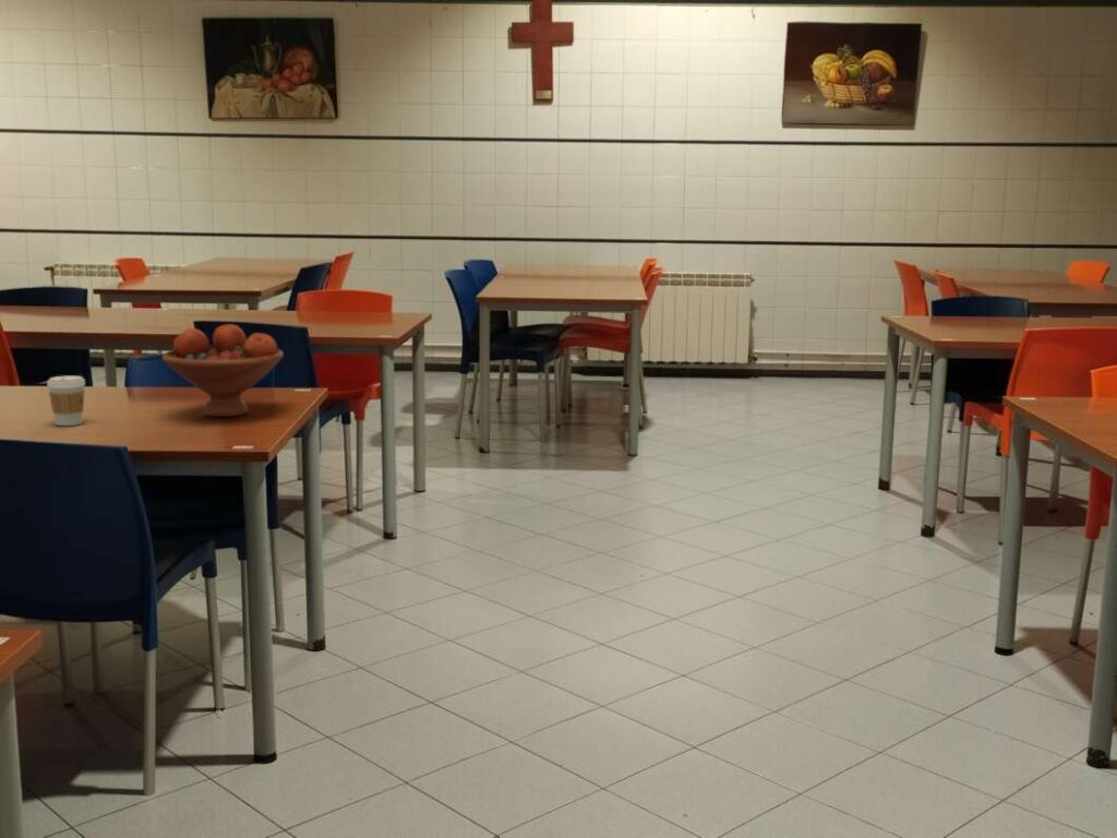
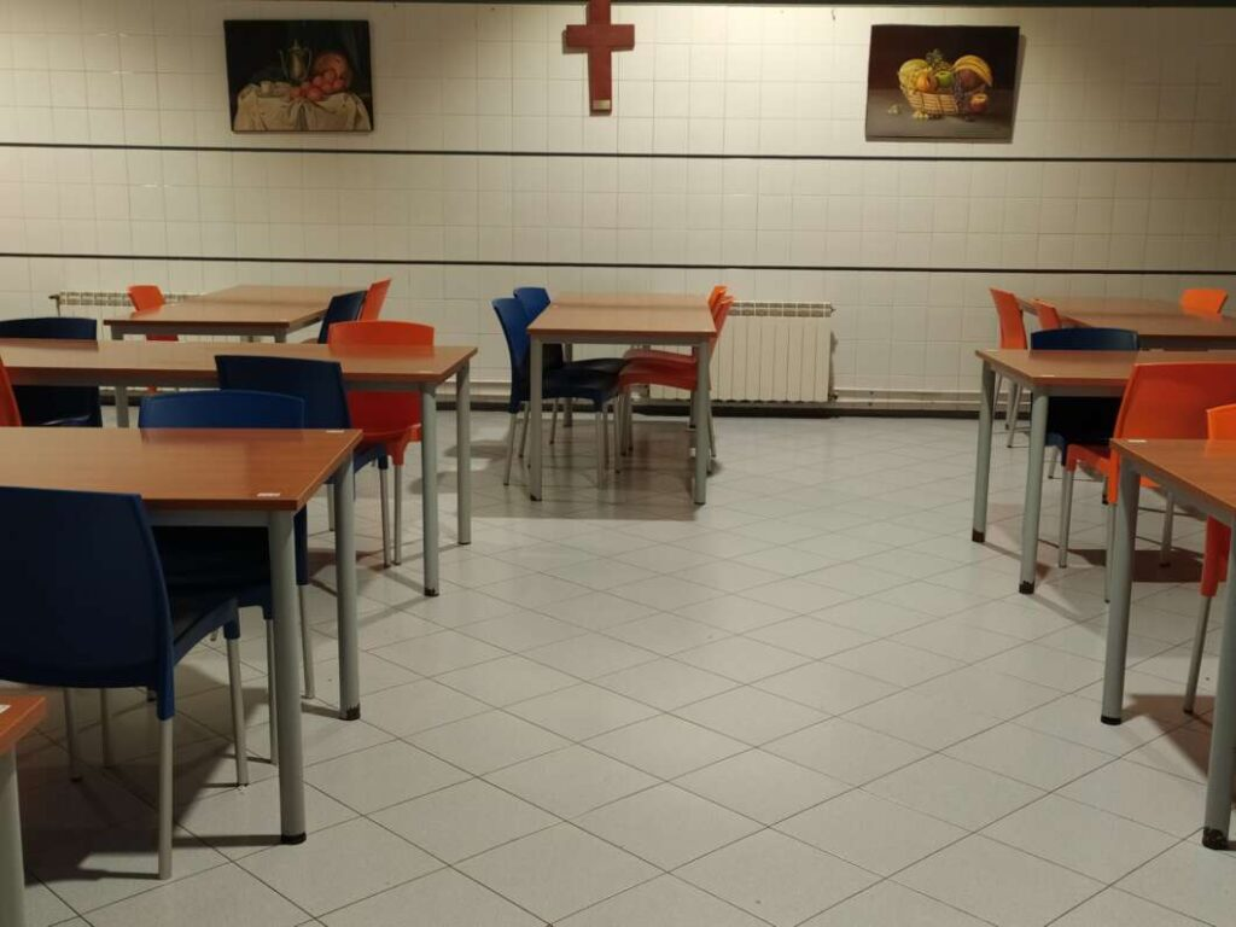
- coffee cup [46,375,86,427]
- fruit bowl [161,323,285,418]
